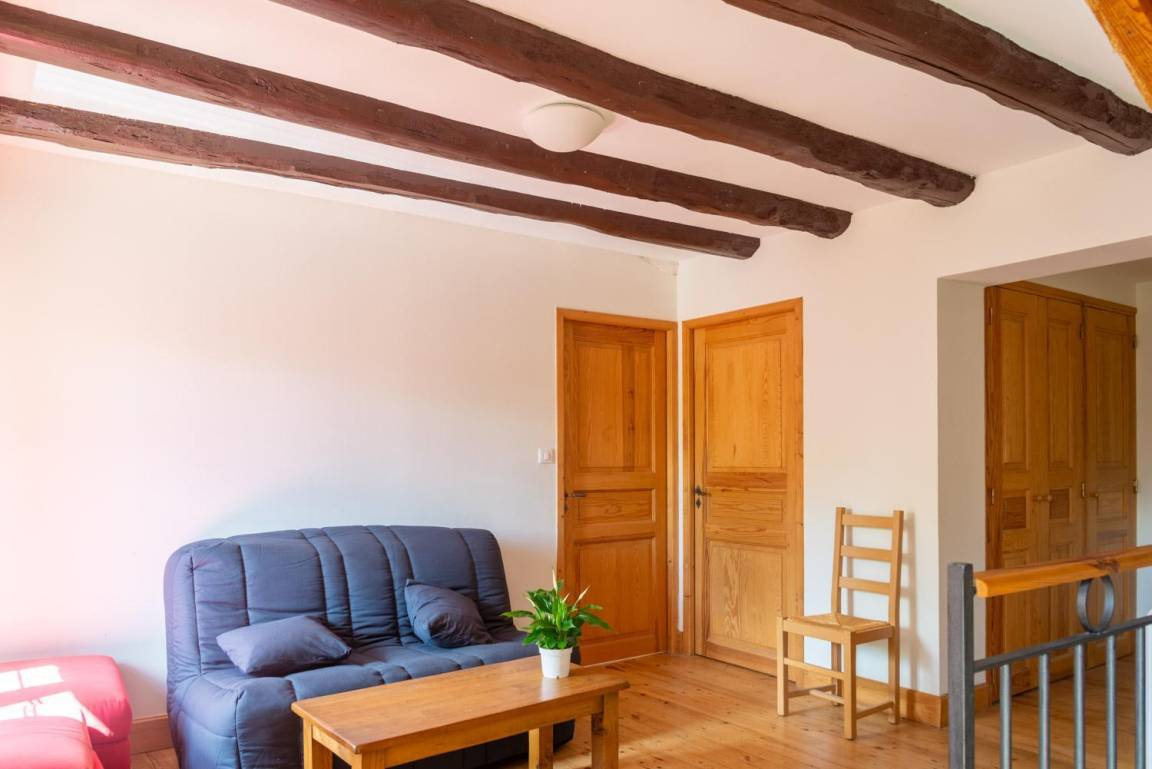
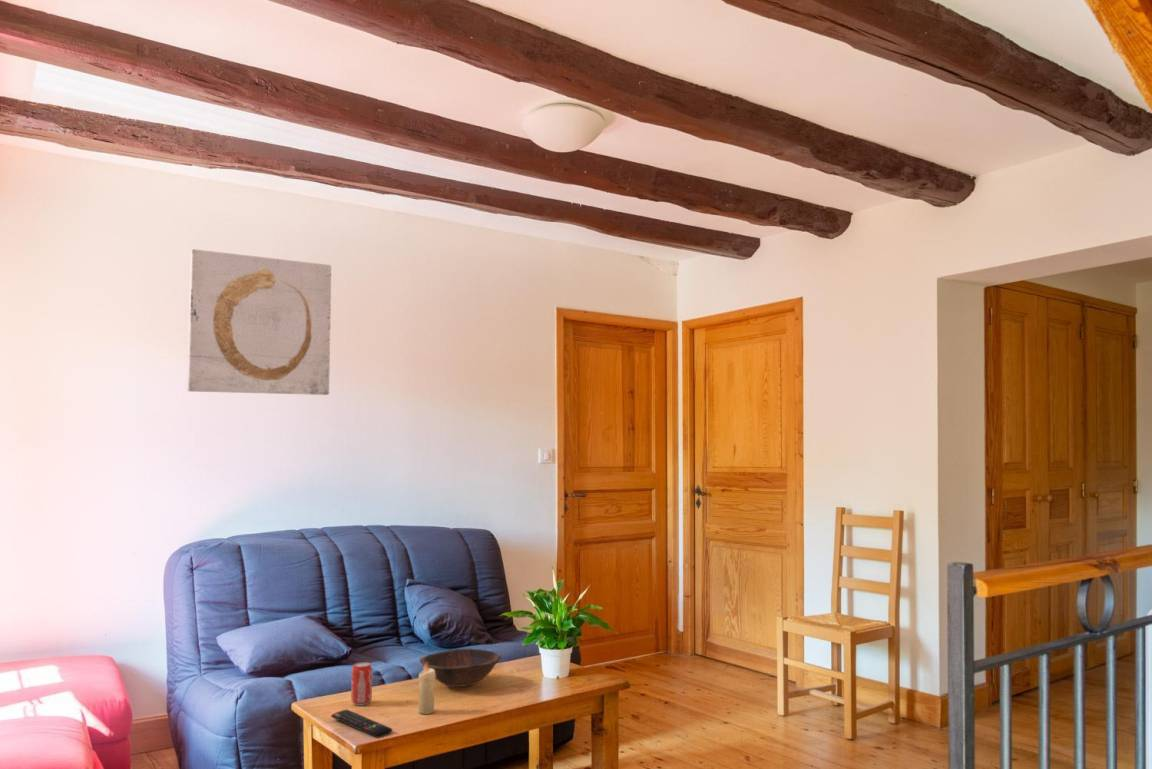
+ candle [417,662,436,715]
+ remote control [330,709,393,739]
+ beverage can [350,661,373,707]
+ wall art [186,248,332,396]
+ bowl [419,648,502,688]
